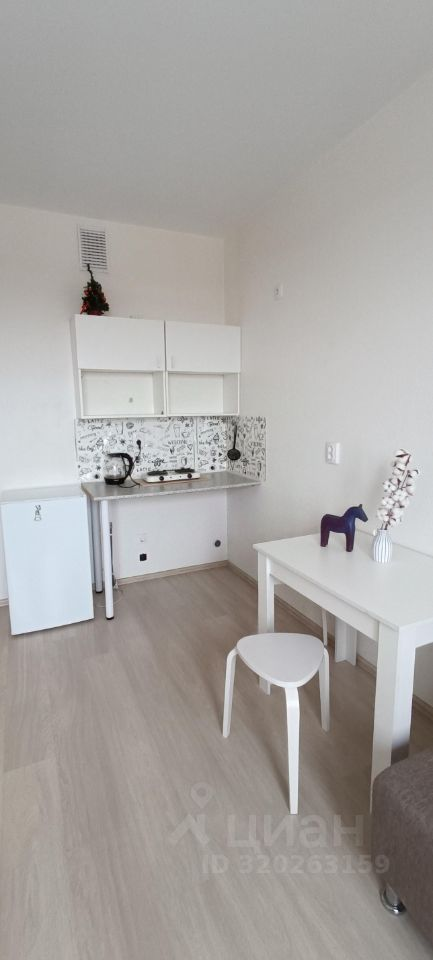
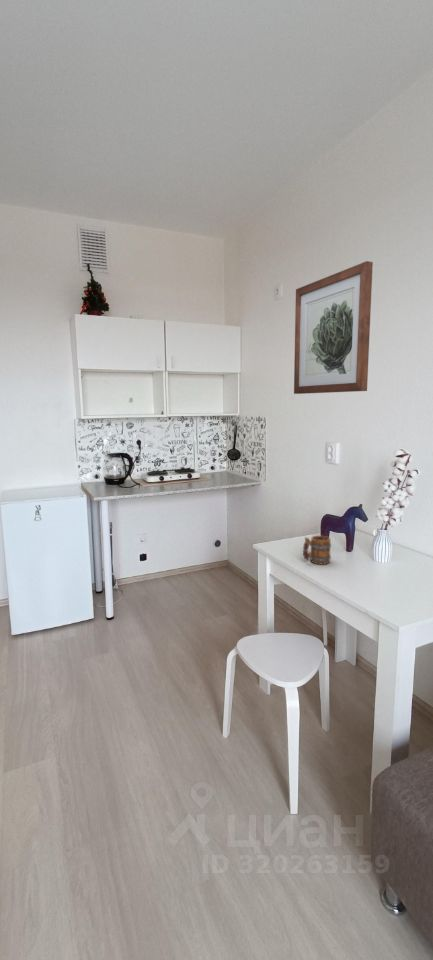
+ wall art [293,260,374,395]
+ mug [302,535,332,565]
